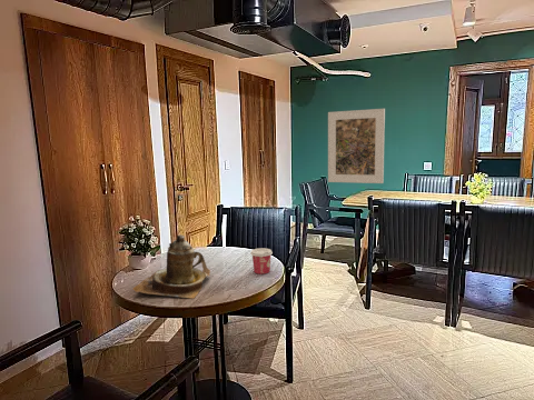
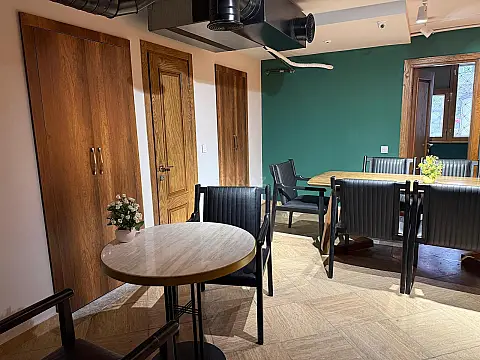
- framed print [327,108,386,184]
- teapot [132,233,211,300]
- cup [249,247,274,276]
